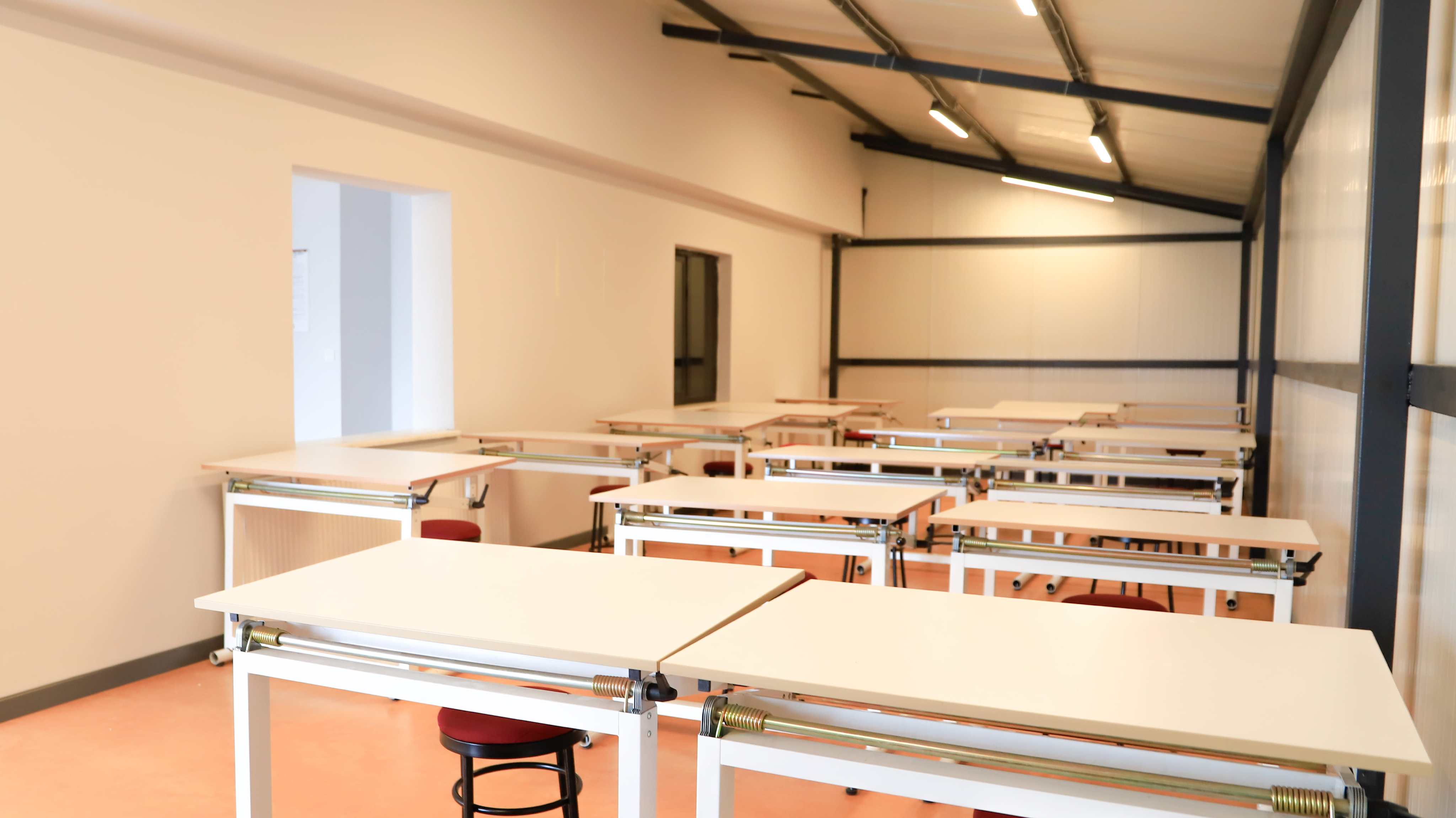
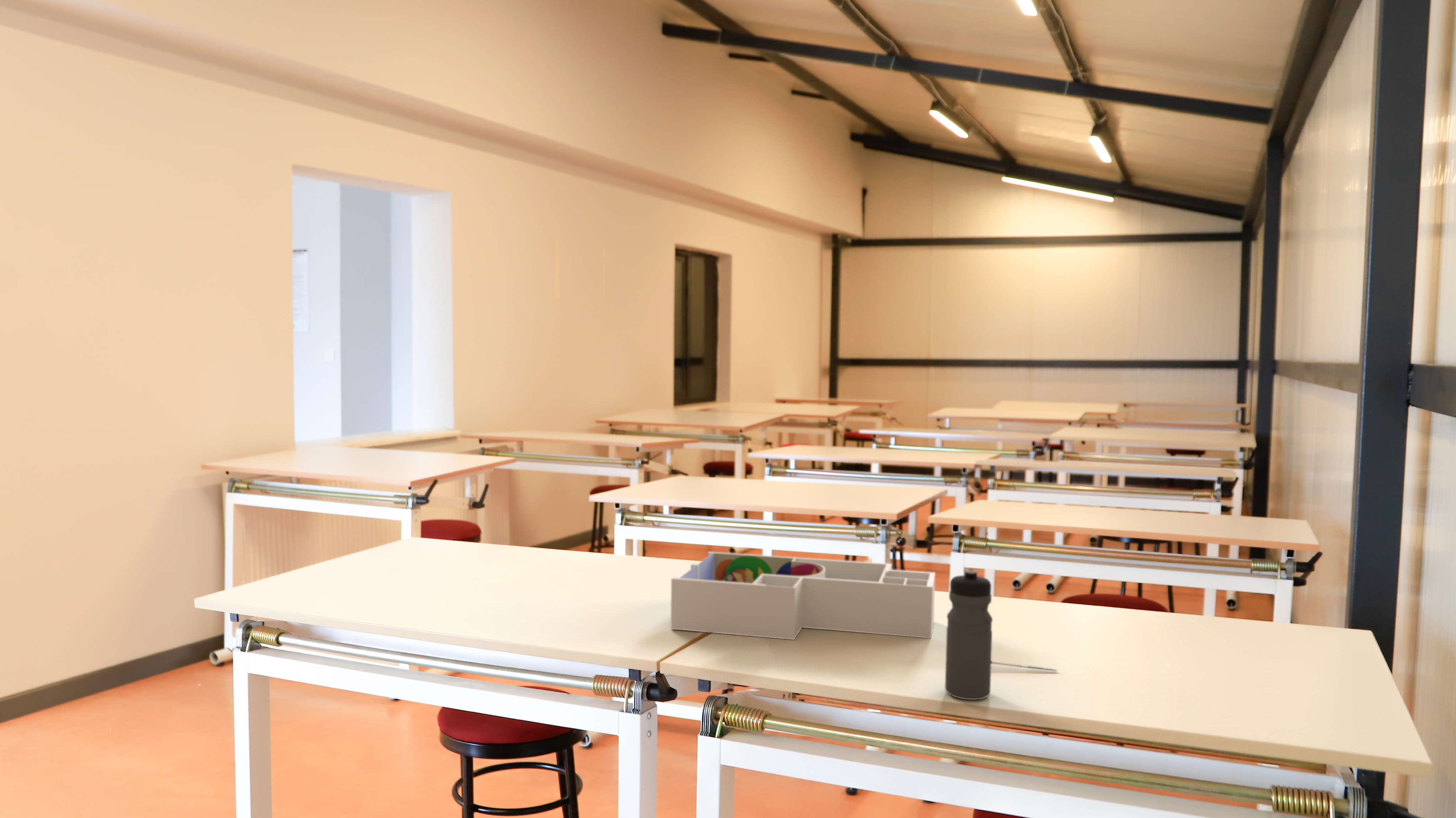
+ desk organizer [670,551,936,640]
+ water bottle [944,569,993,700]
+ pen [991,660,1058,672]
